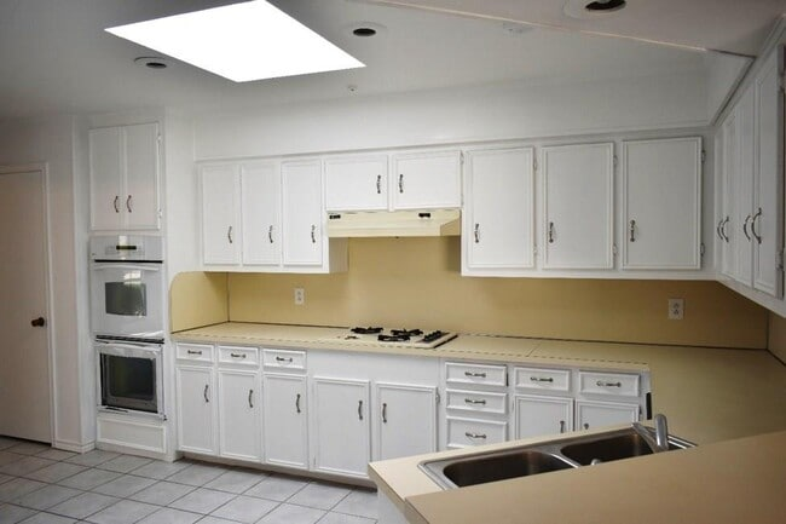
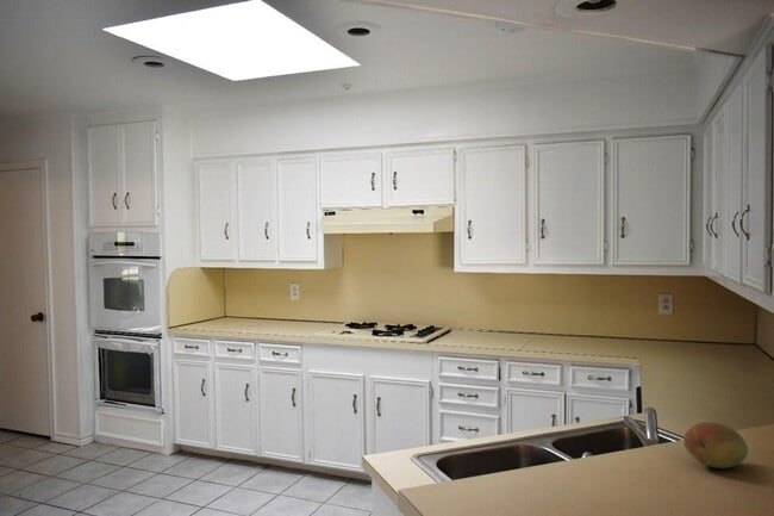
+ fruit [682,421,749,470]
